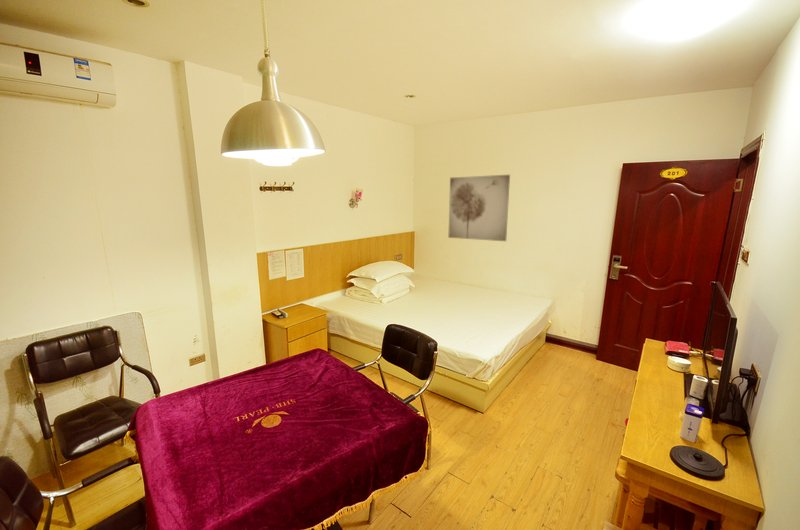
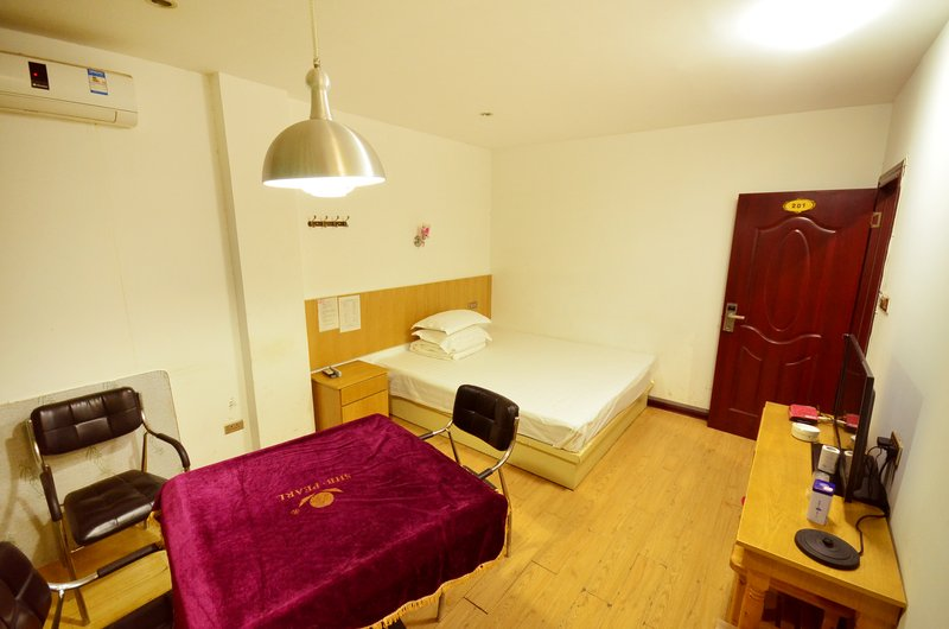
- wall art [447,174,511,242]
